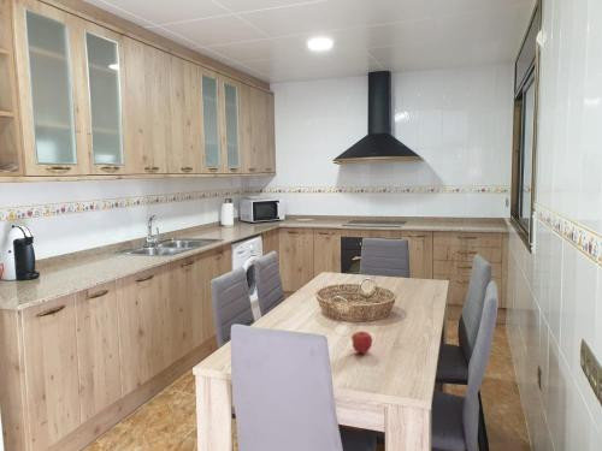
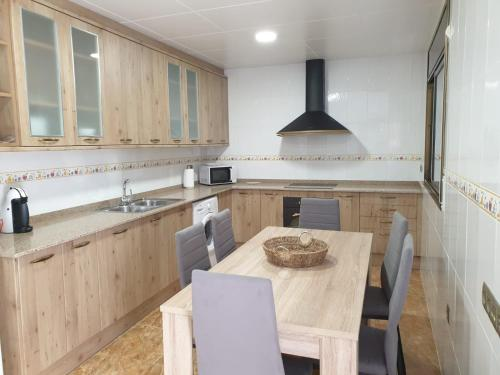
- apple [350,330,373,355]
